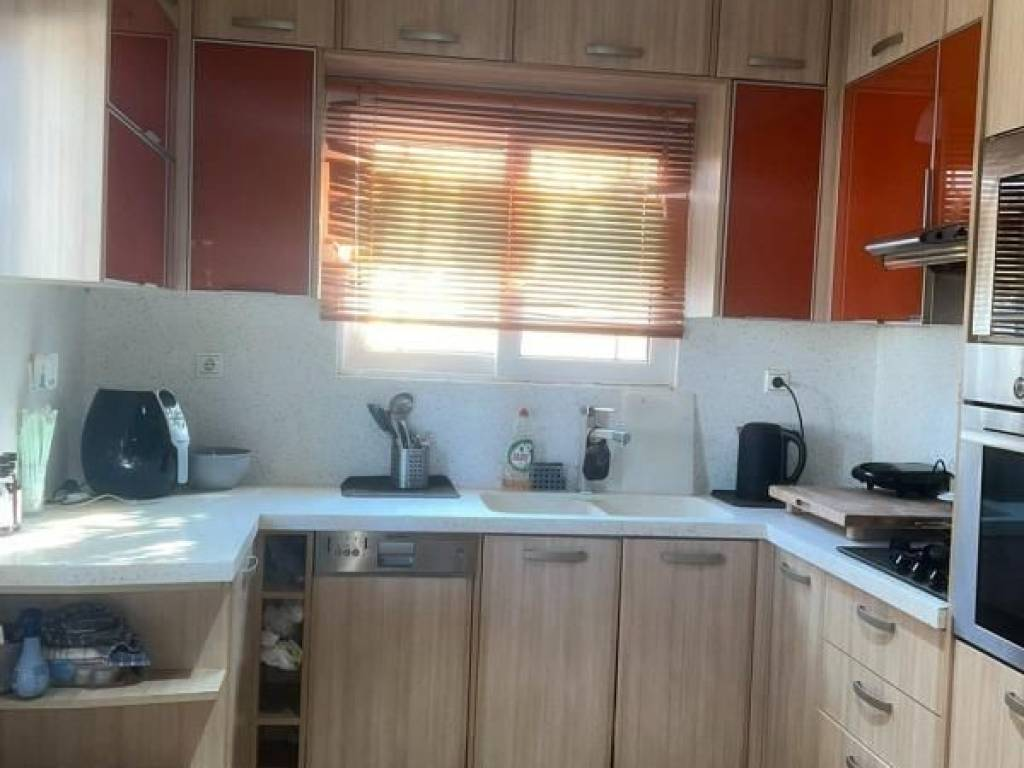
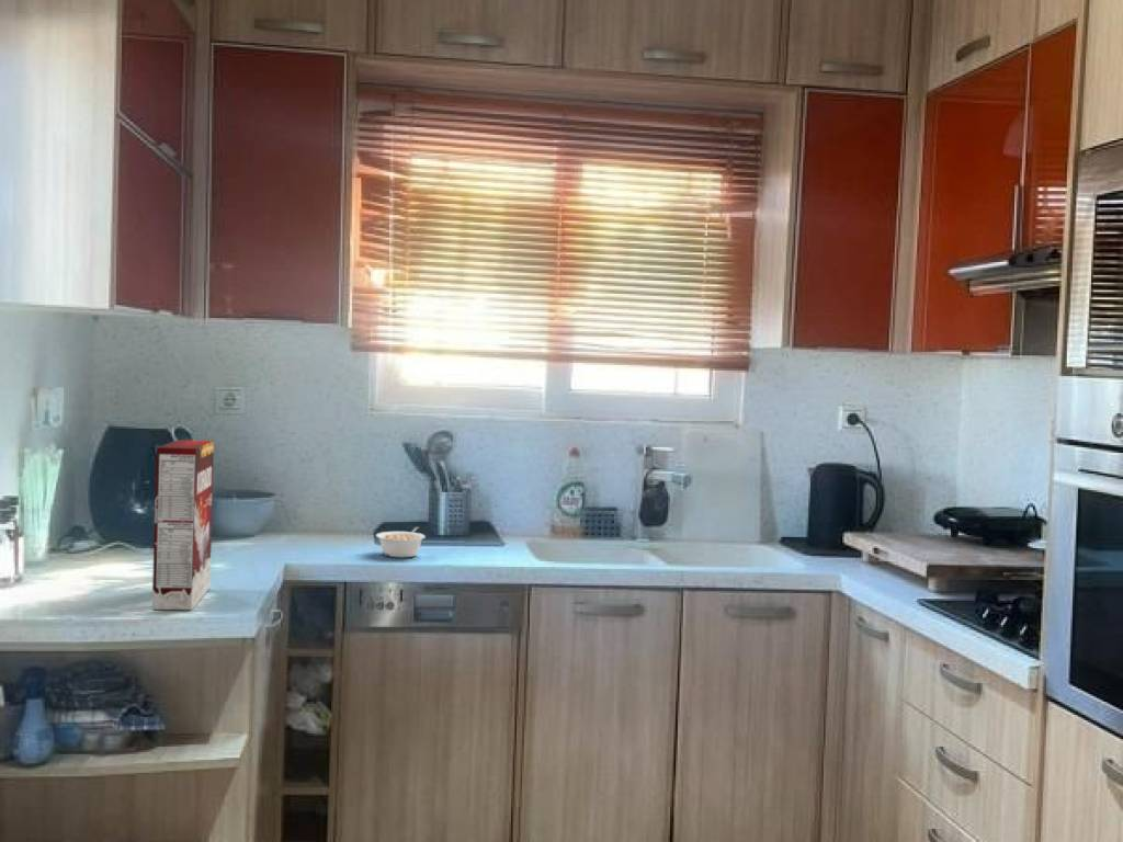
+ cereal box [151,439,215,611]
+ legume [375,525,427,558]
